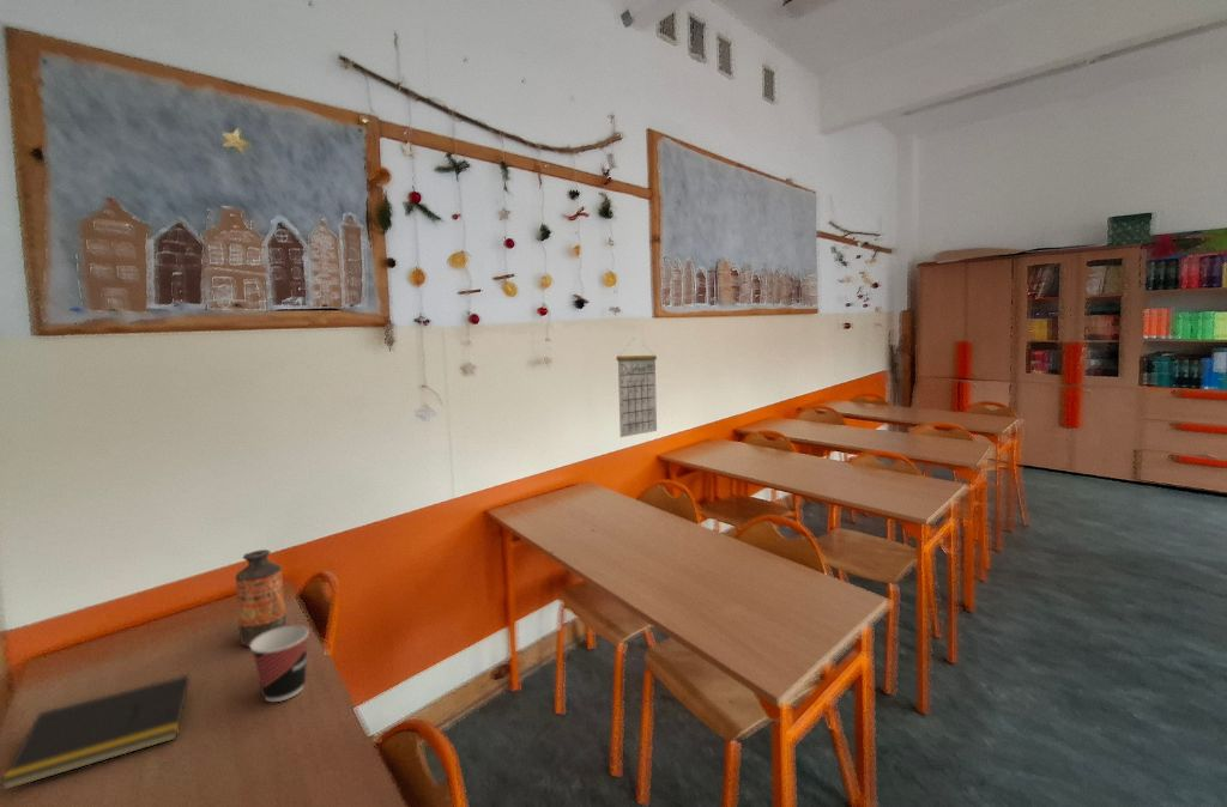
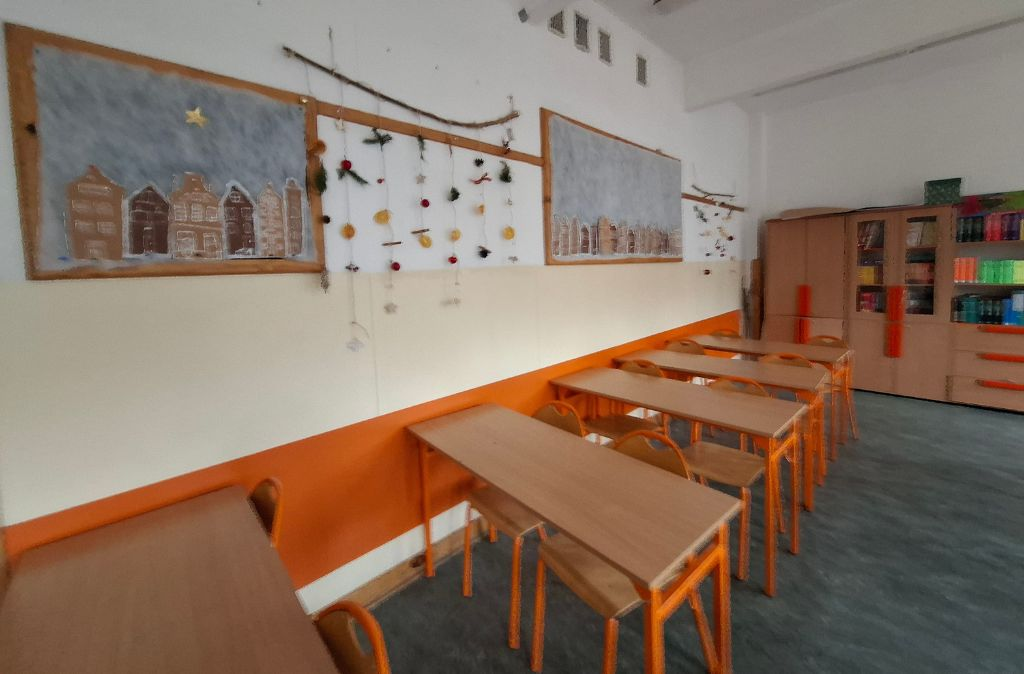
- notepad [0,673,192,791]
- cup [249,625,310,703]
- calendar [616,339,658,438]
- bottle [235,548,288,648]
